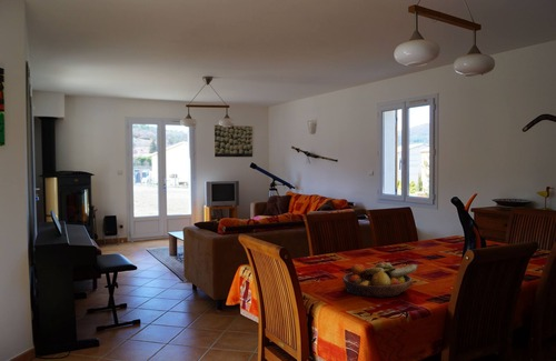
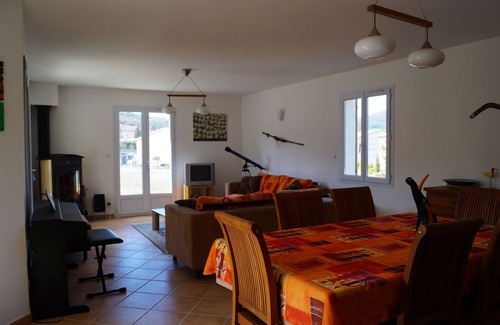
- fruit bowl [341,261,419,299]
